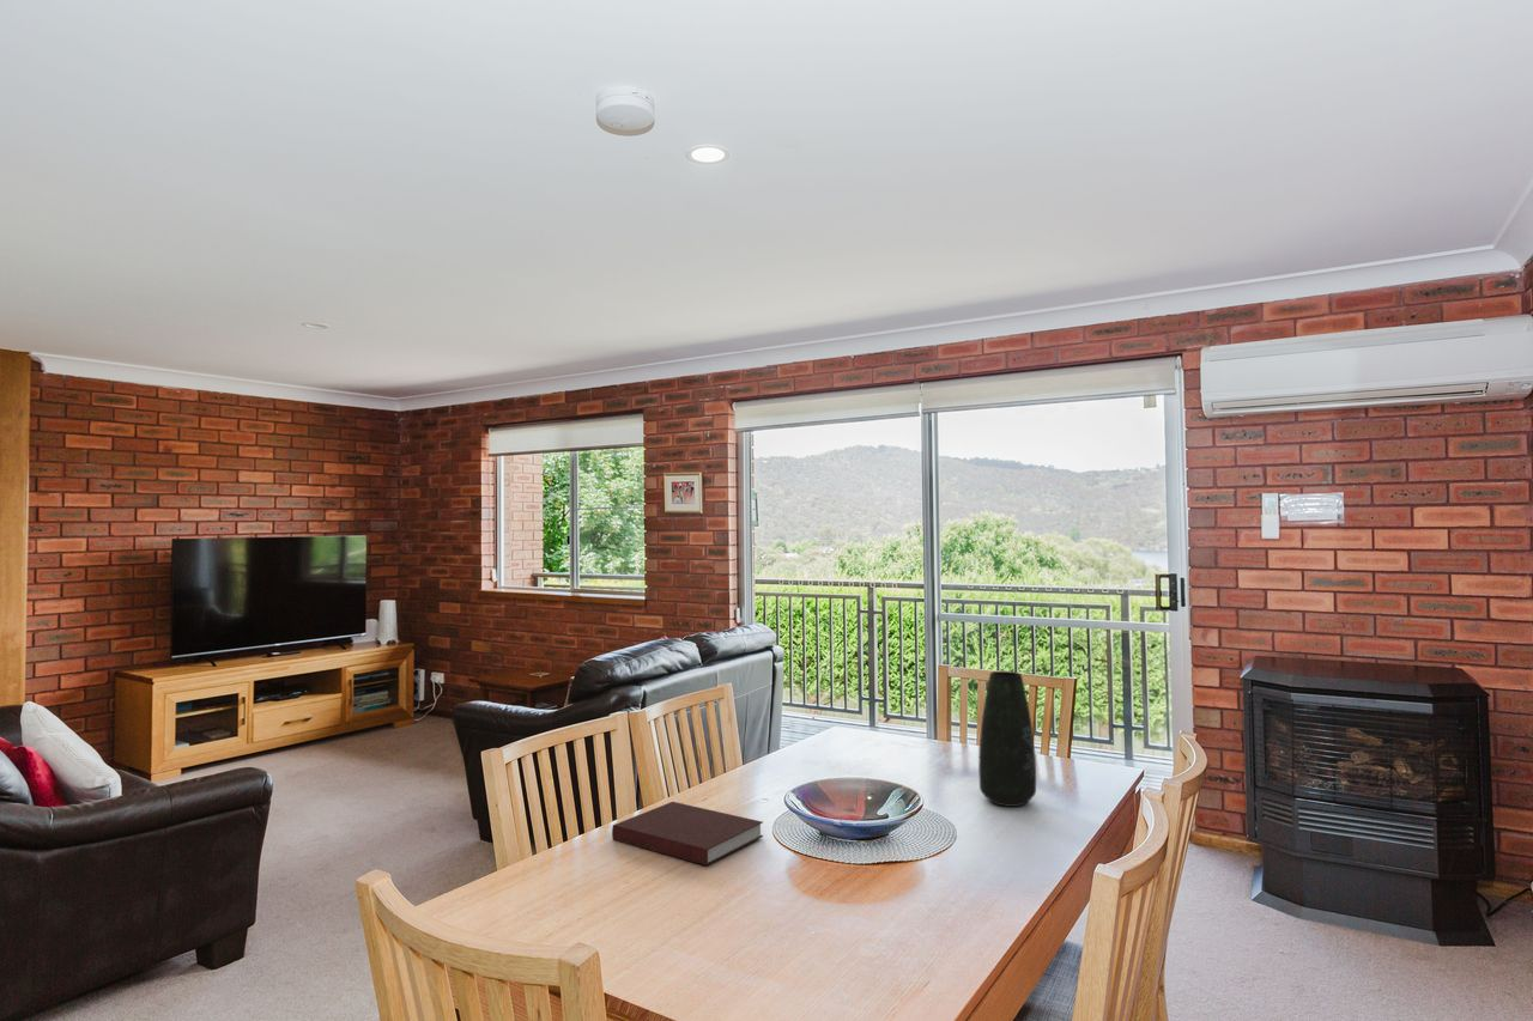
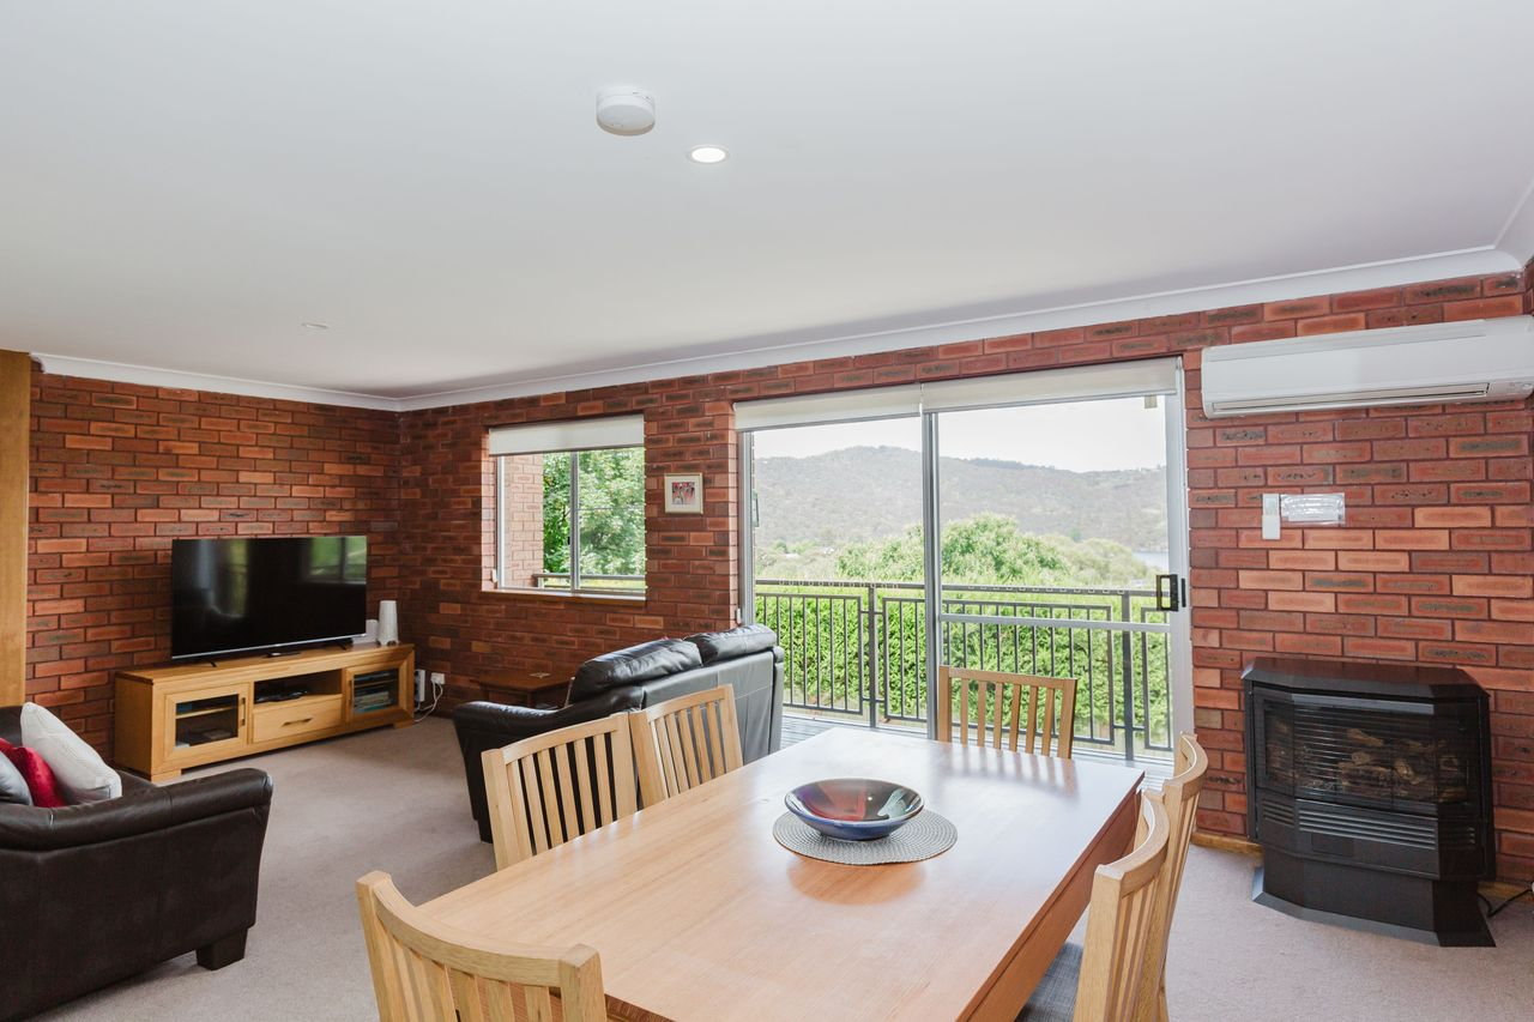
- vase [977,670,1037,808]
- notebook [611,801,764,867]
